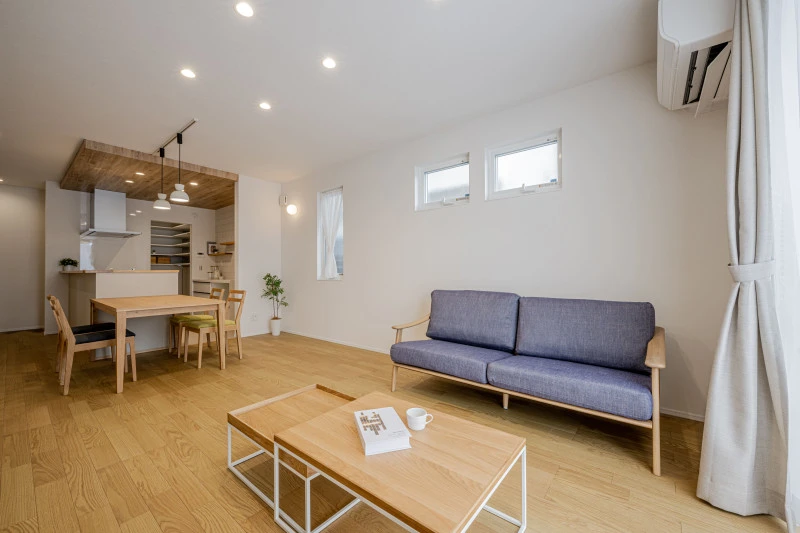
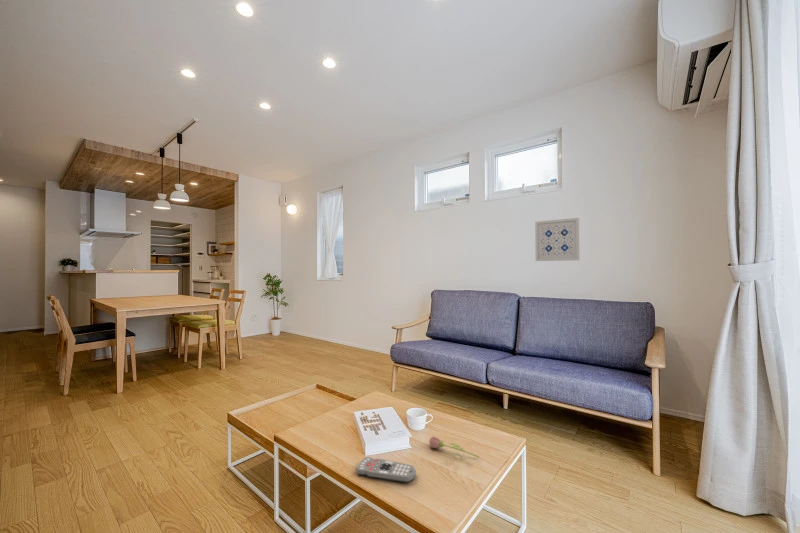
+ flower [428,434,480,458]
+ wall art [534,217,581,262]
+ remote control [355,456,417,484]
